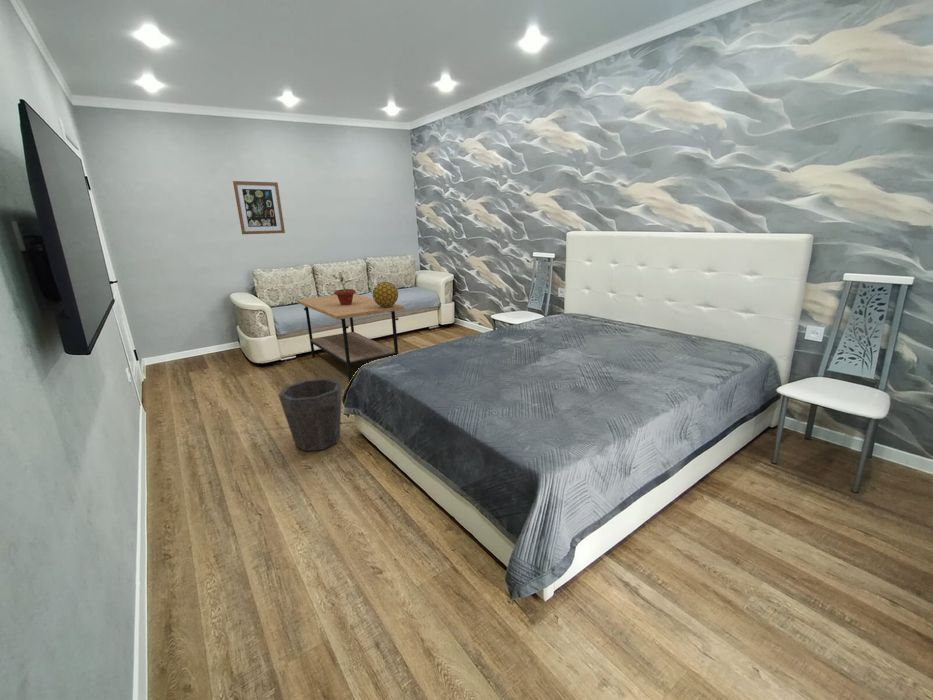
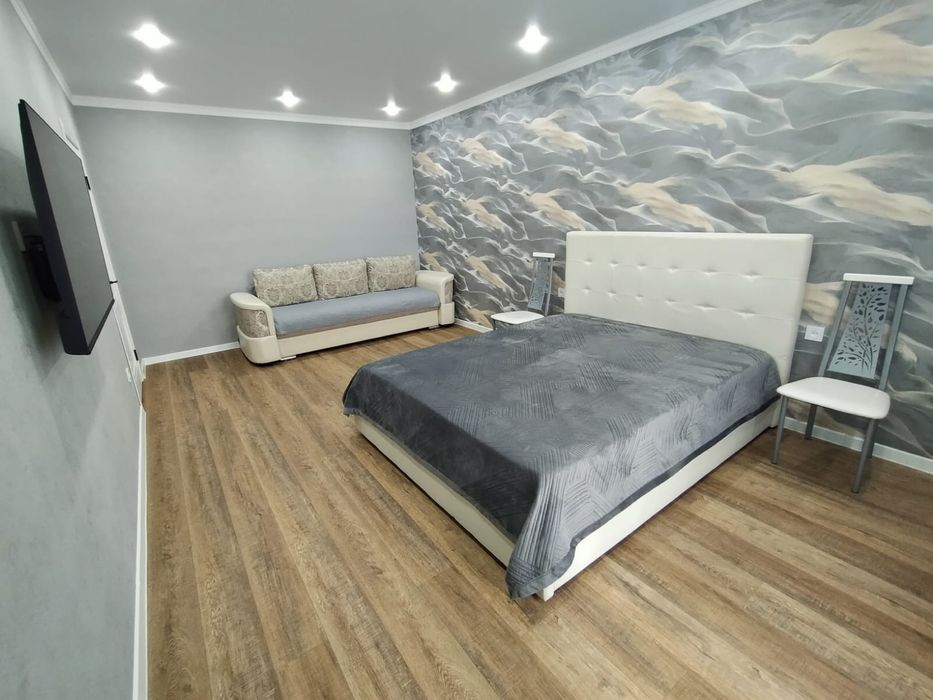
- potted plant [331,273,357,305]
- coffee table [296,293,405,383]
- waste bin [277,377,343,452]
- wall art [232,180,286,235]
- decorative ball [372,281,399,307]
